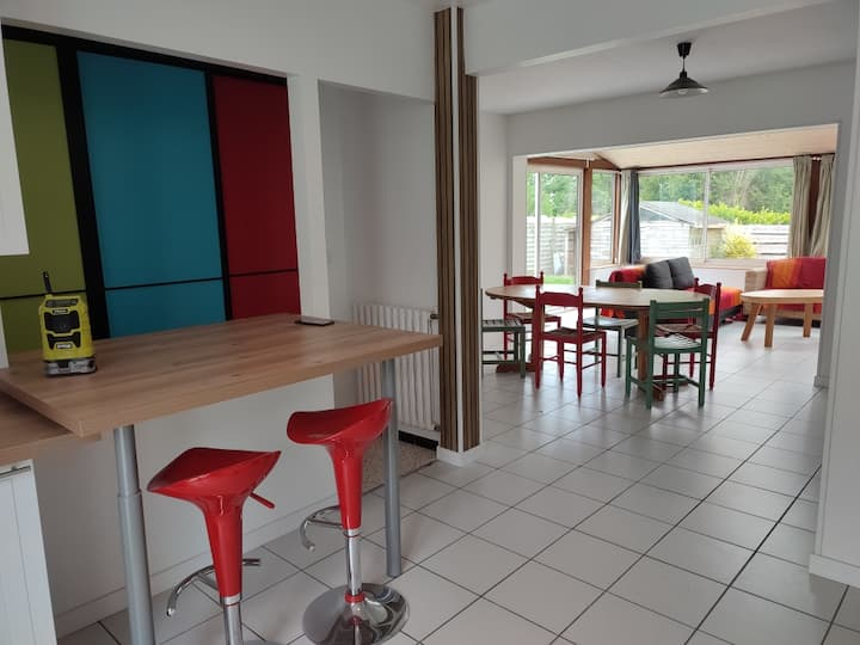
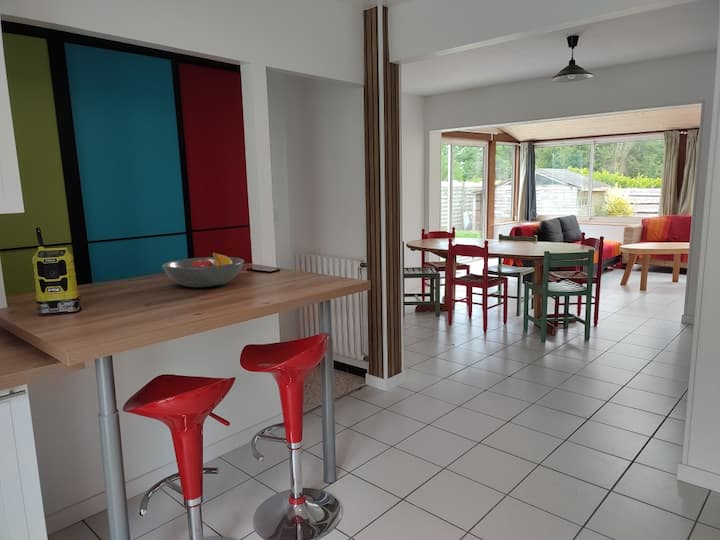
+ fruit bowl [161,252,245,288]
